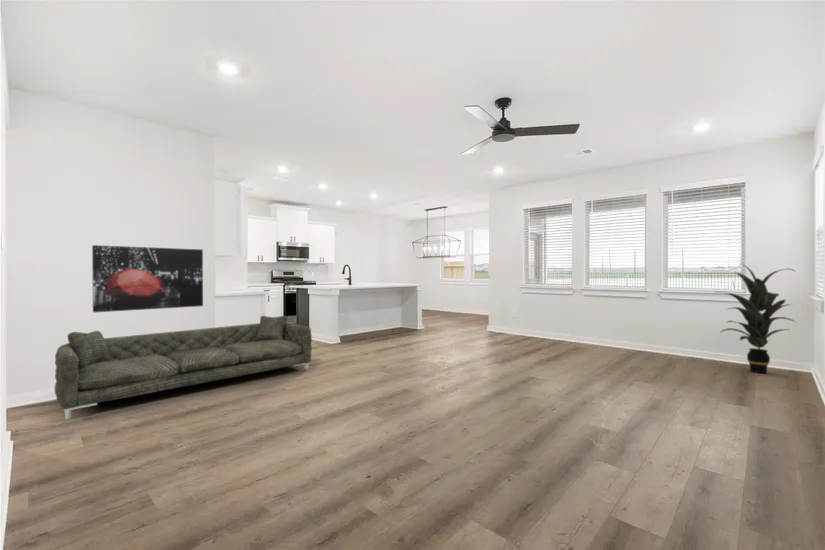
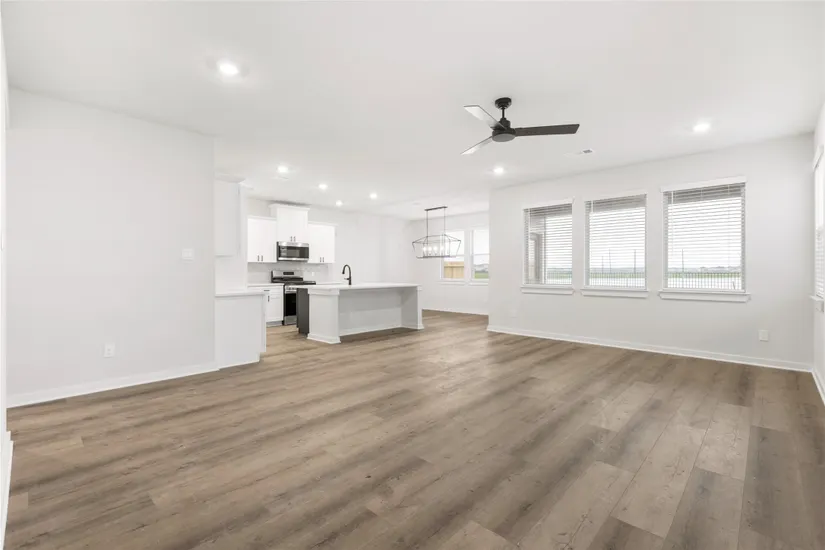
- wall art [91,244,204,313]
- sofa [54,315,313,420]
- indoor plant [712,263,797,374]
